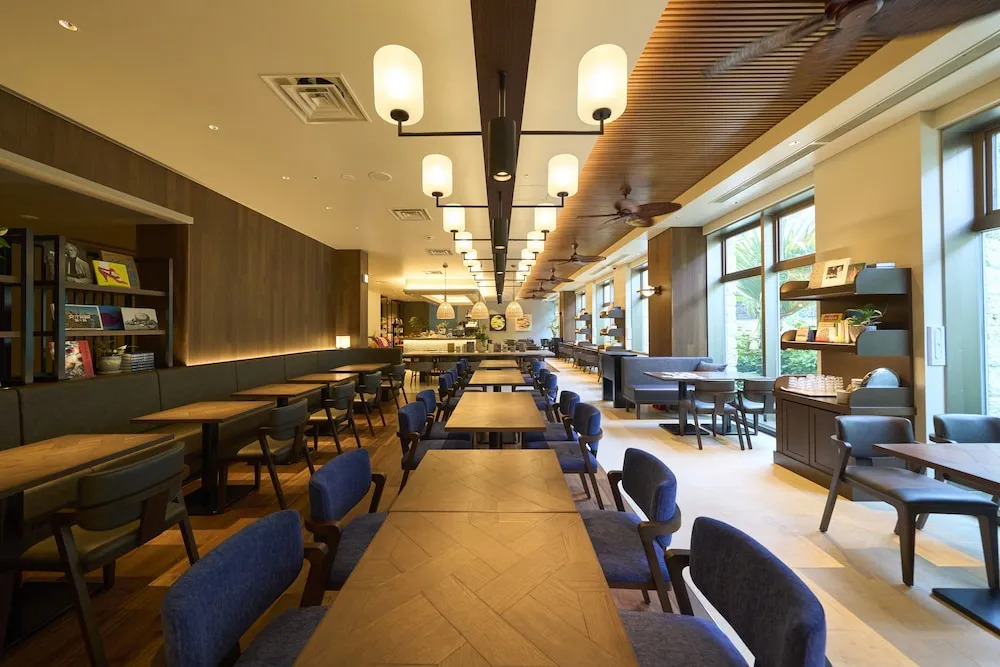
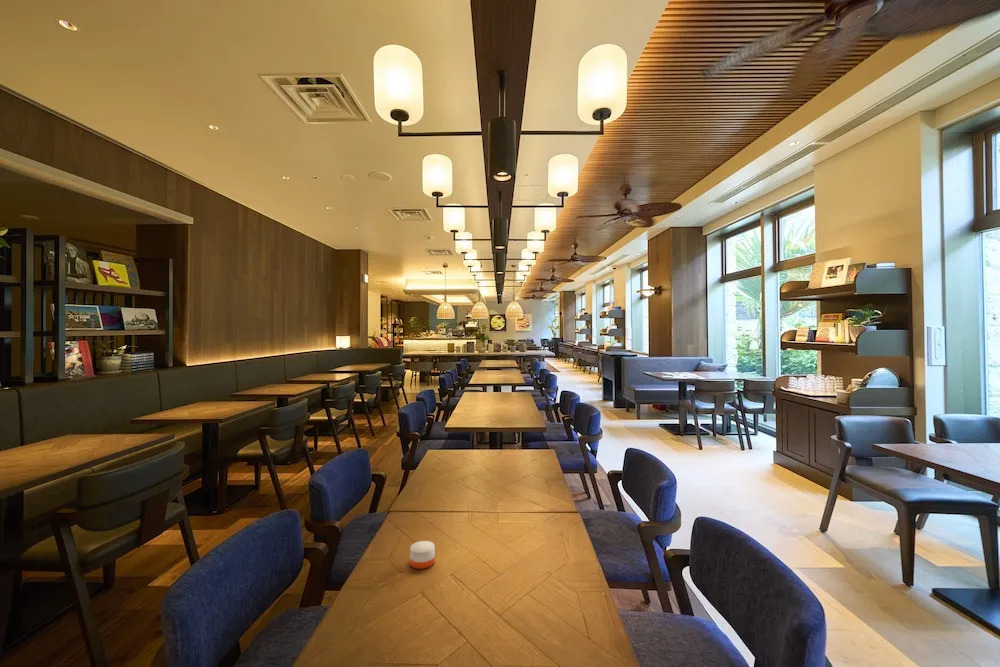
+ candle [409,540,436,570]
